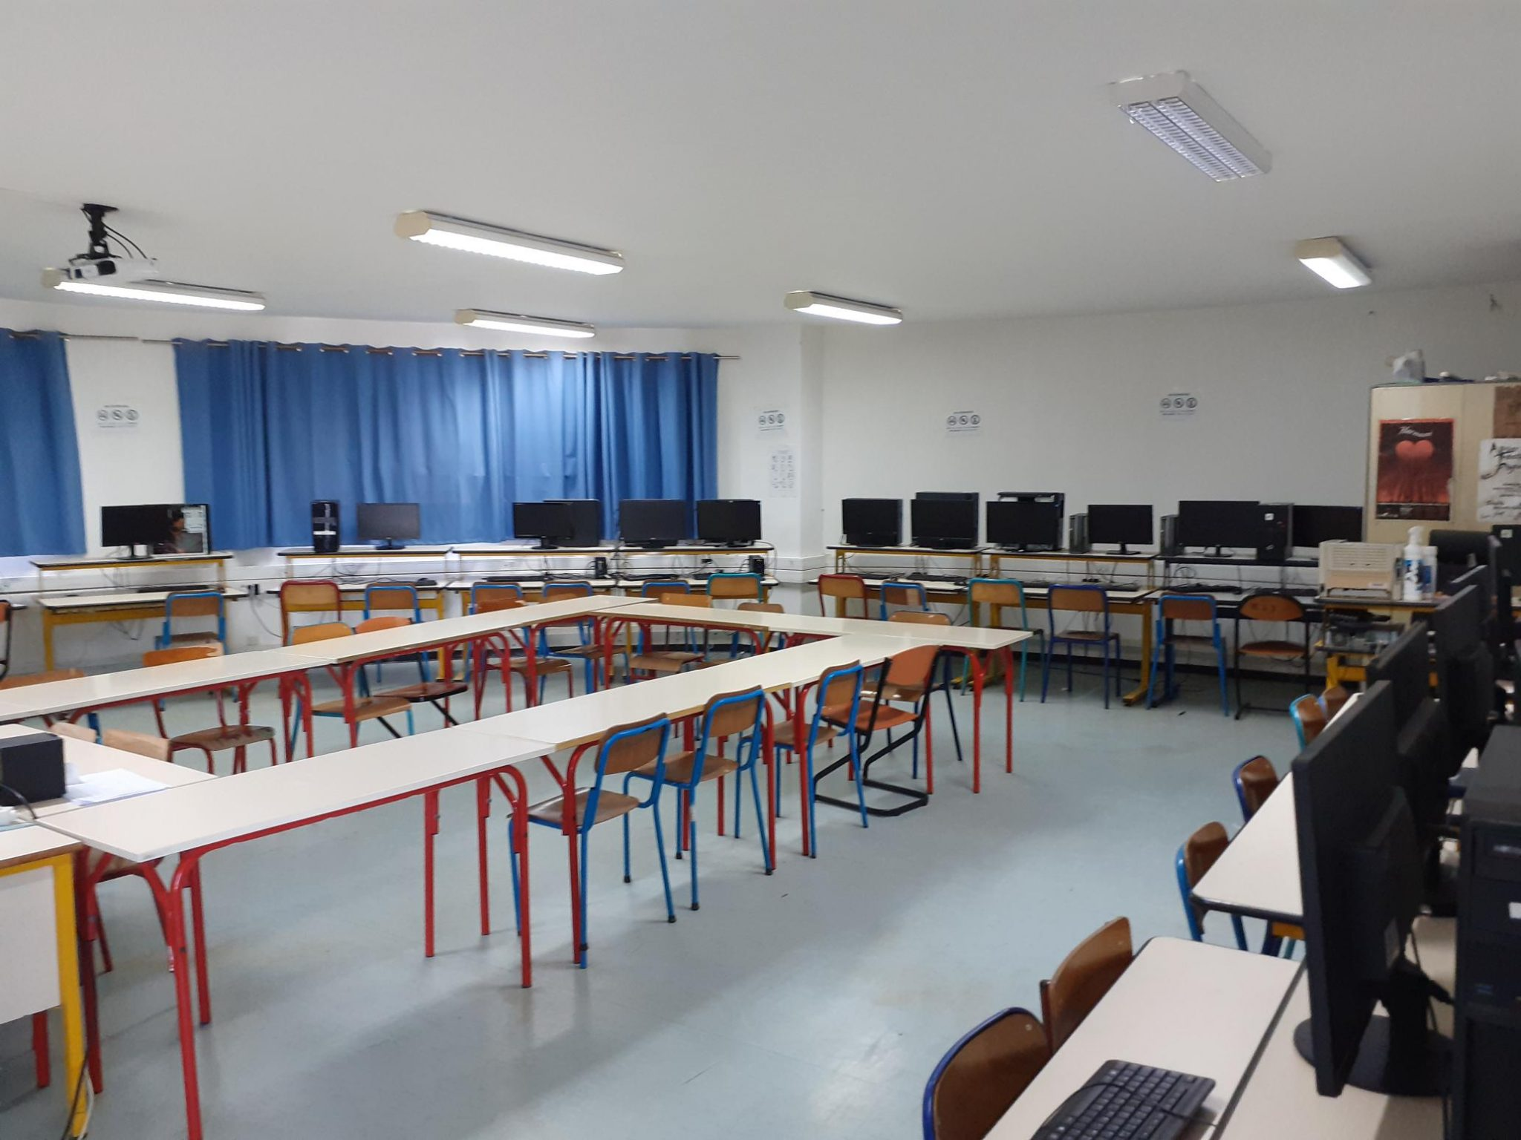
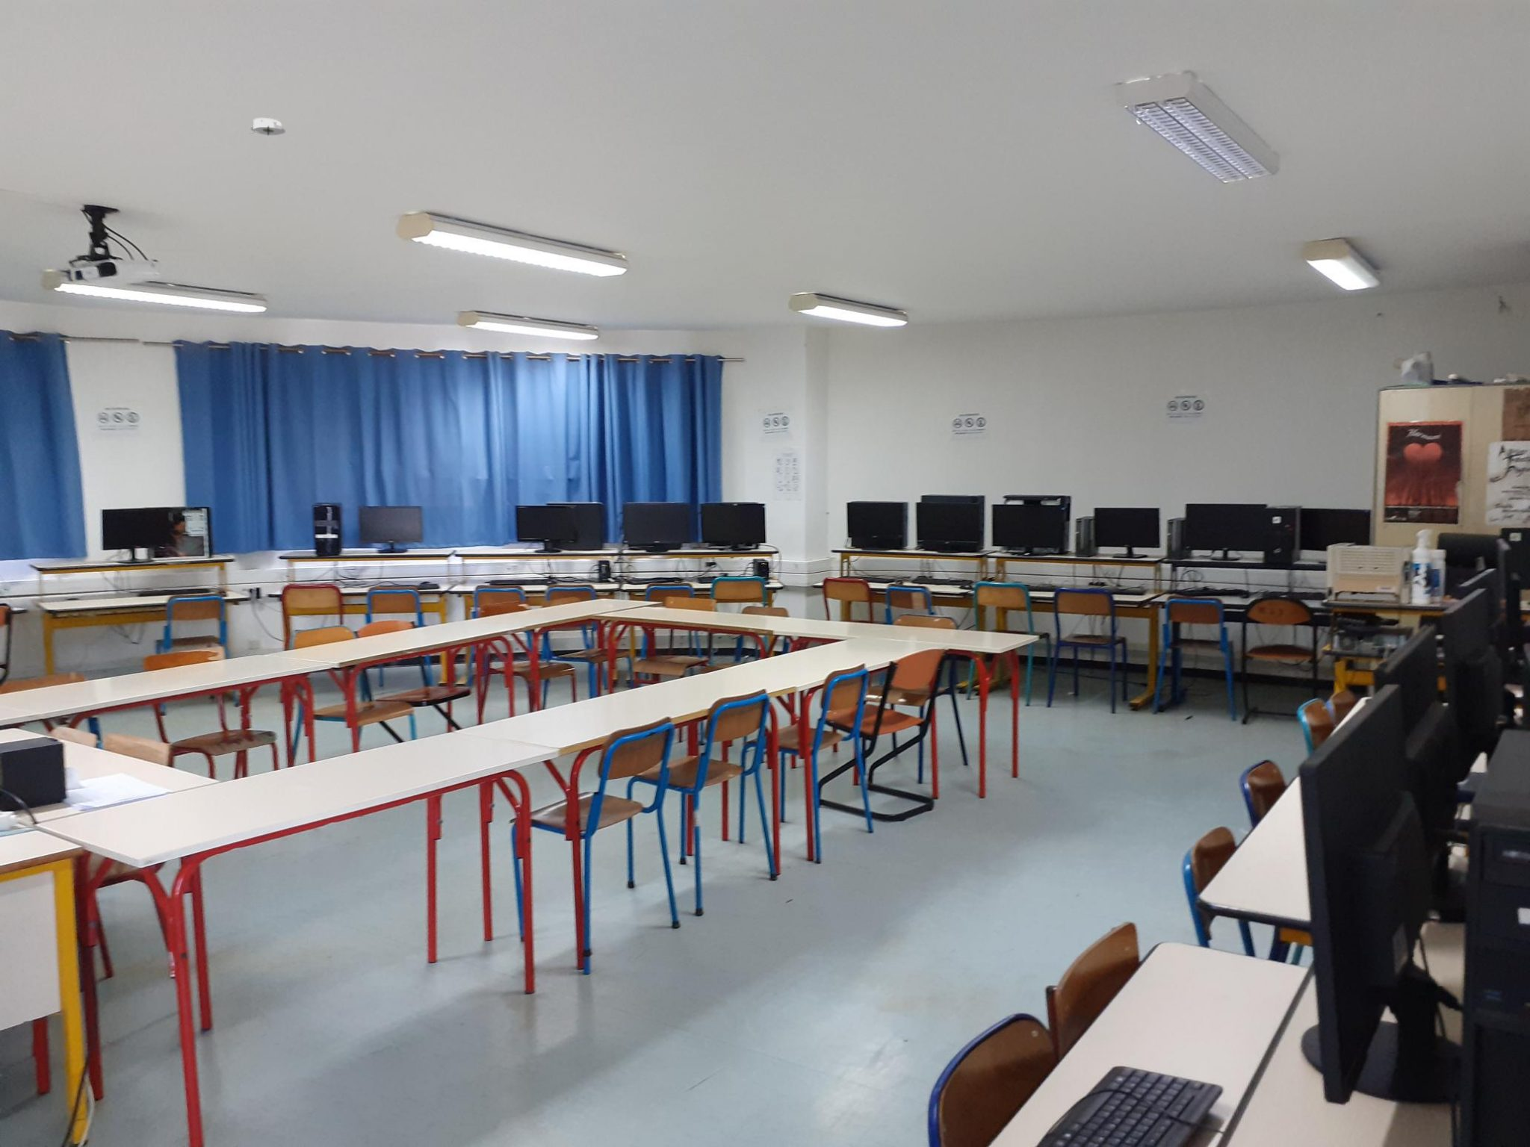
+ smoke detector [249,117,287,136]
